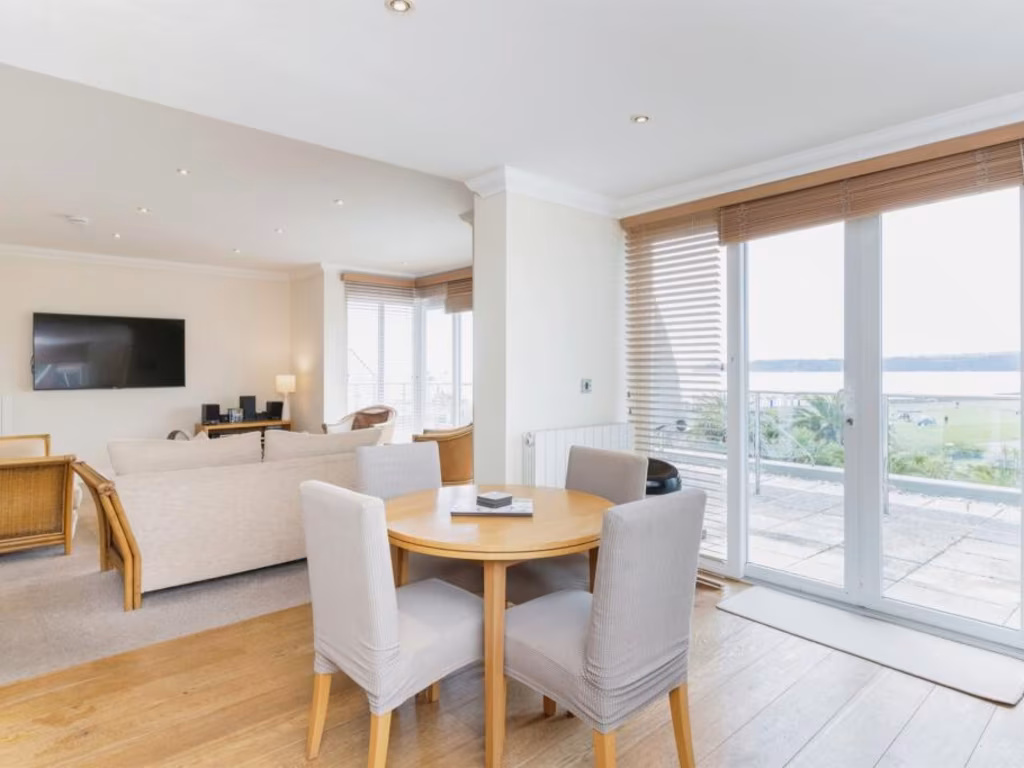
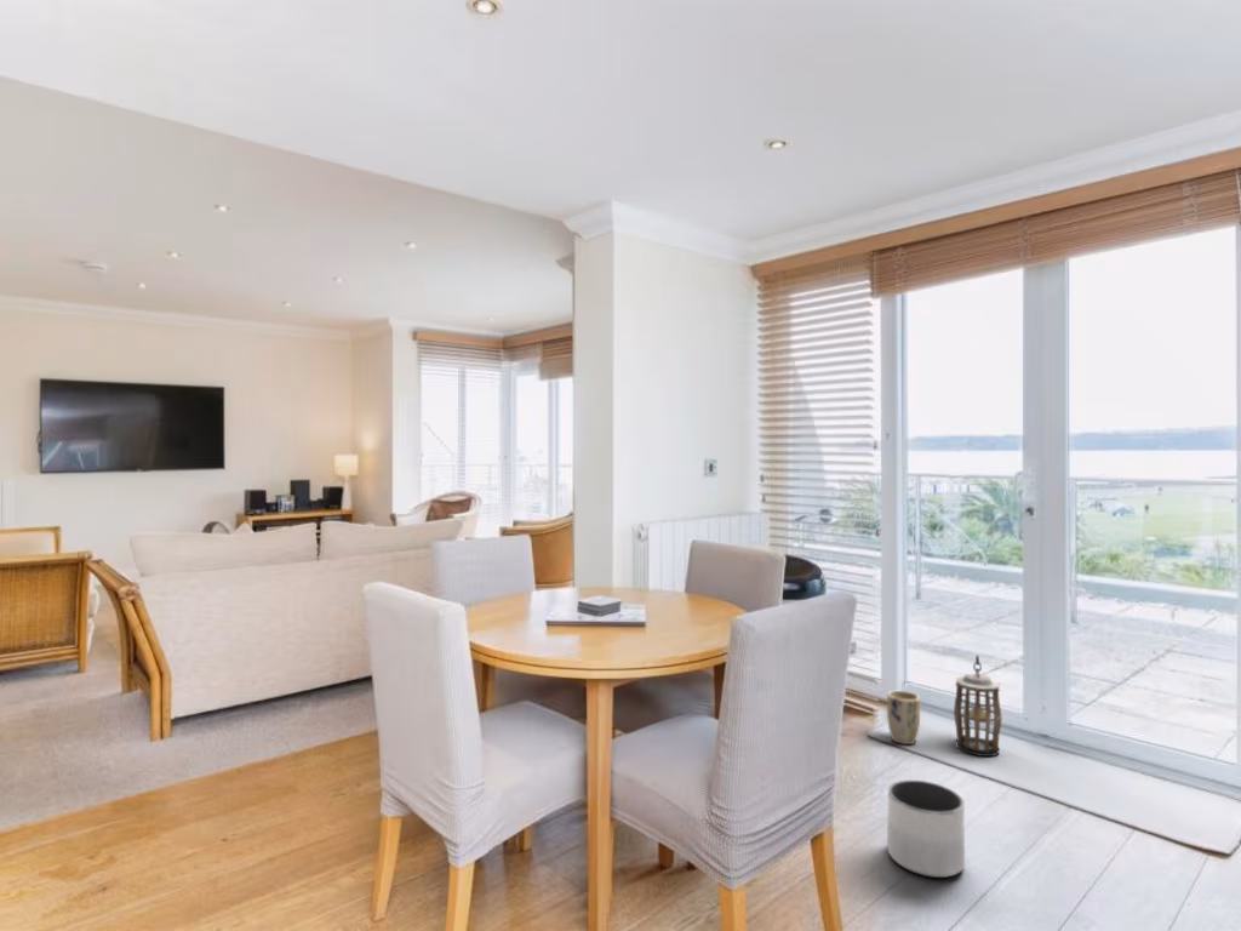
+ plant pot [886,690,921,746]
+ lantern [953,653,1003,758]
+ planter [886,779,966,879]
